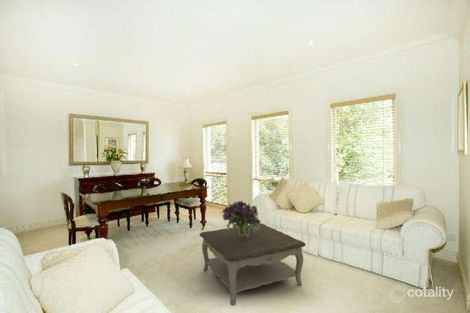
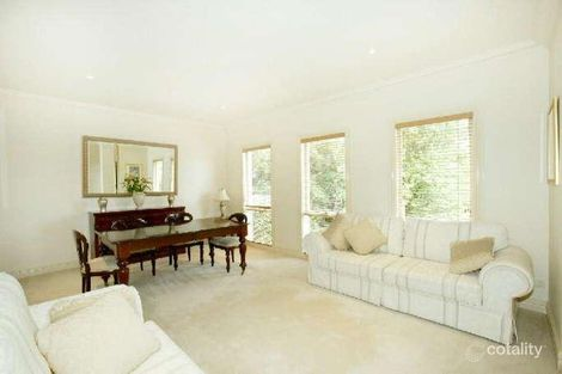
- bouquet [221,200,262,237]
- coffee table [199,223,307,307]
